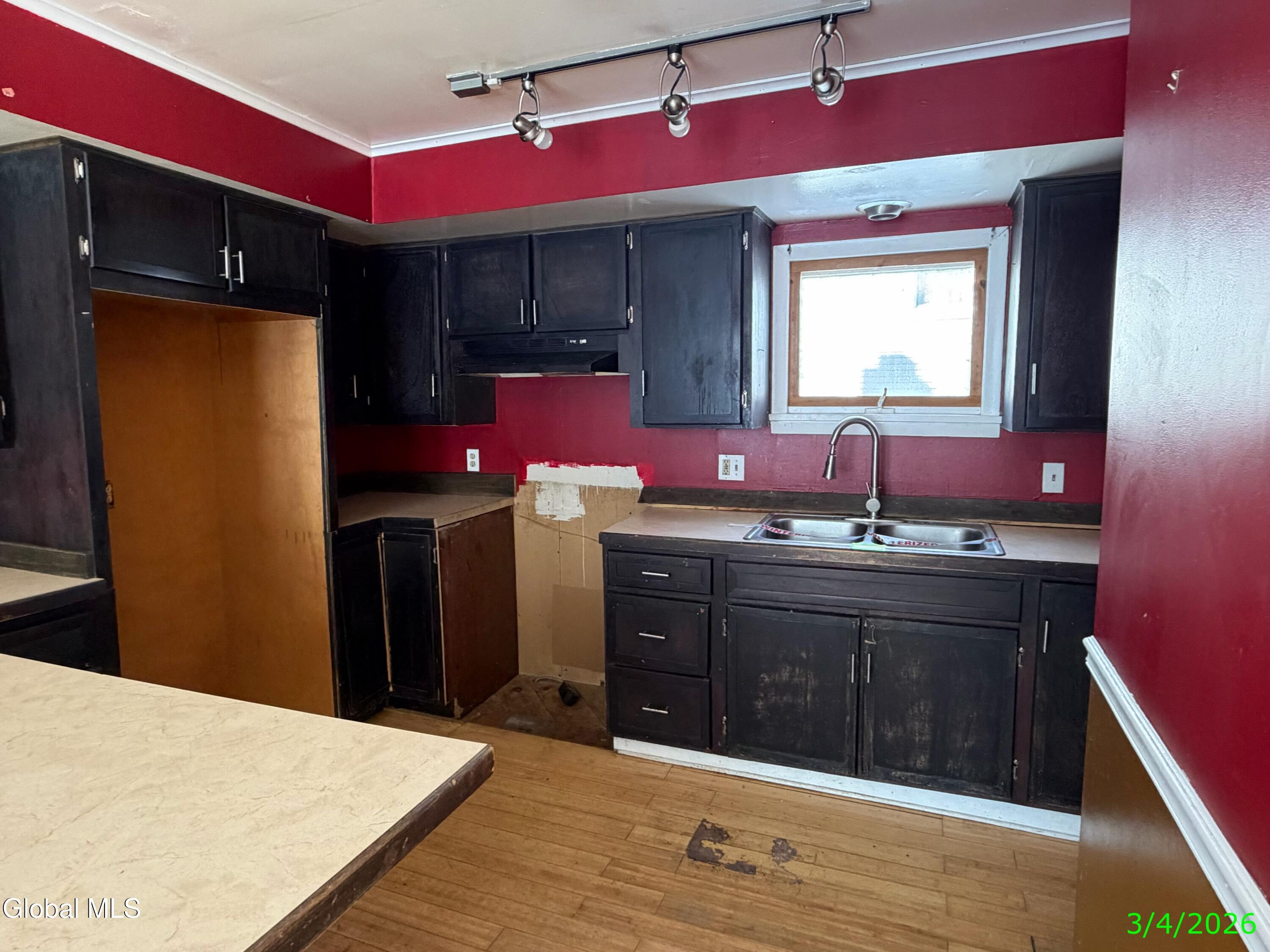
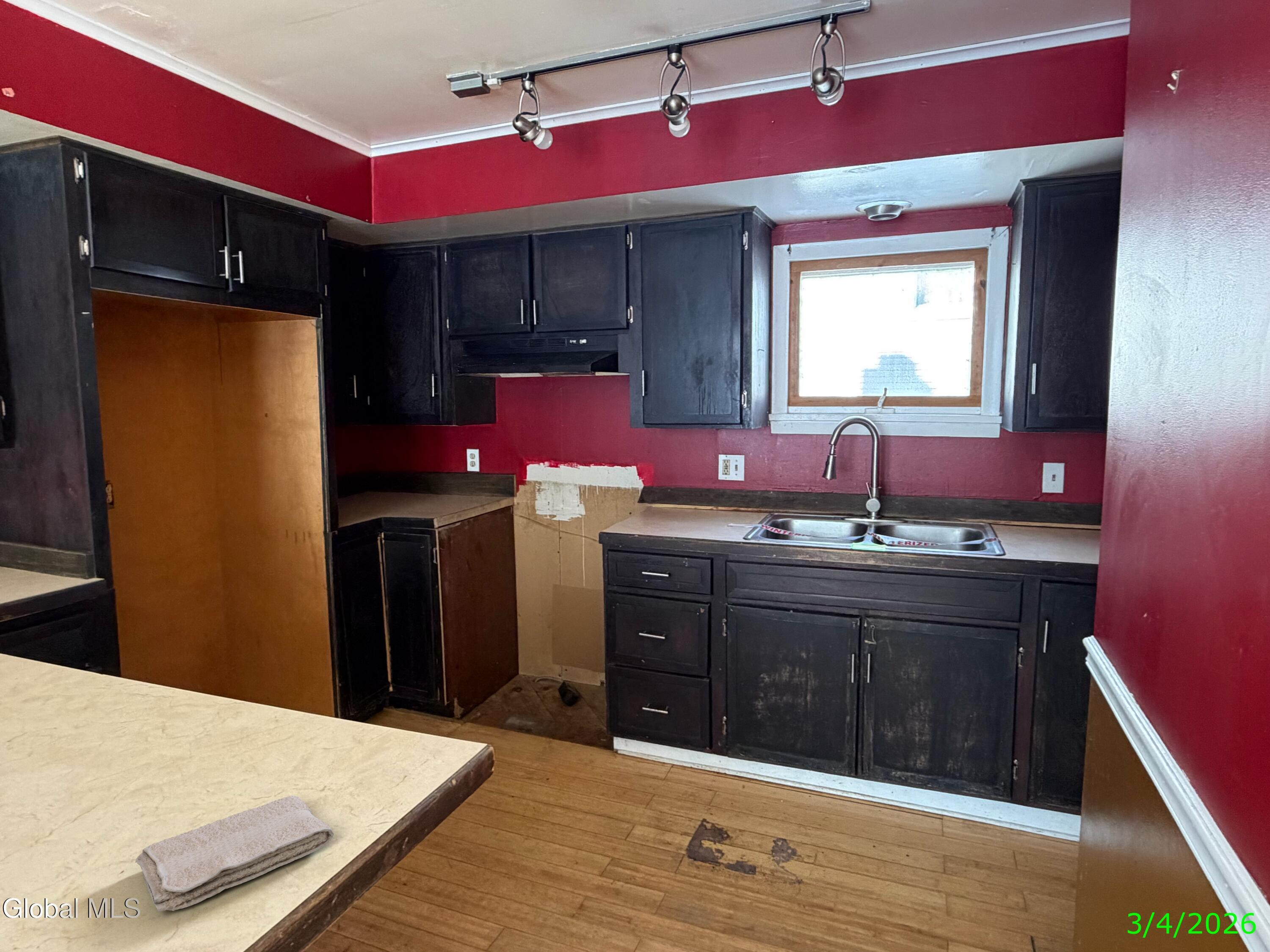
+ washcloth [135,795,334,912]
